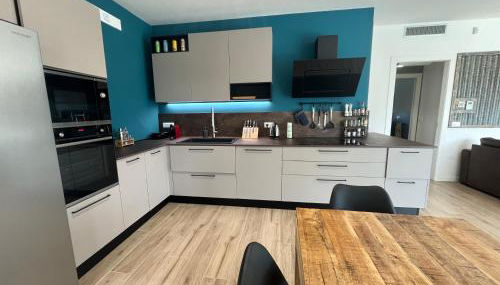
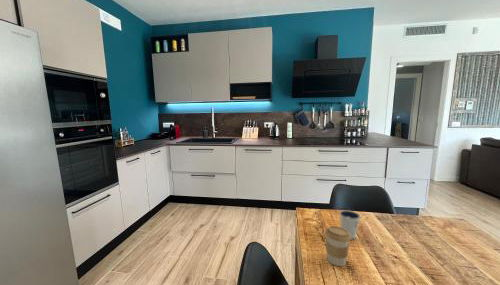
+ dixie cup [339,209,361,240]
+ coffee cup [324,225,352,267]
